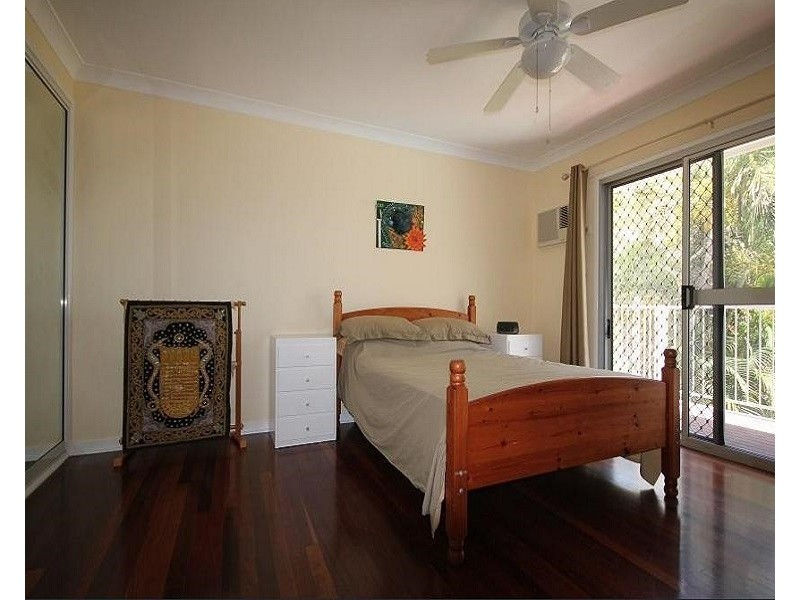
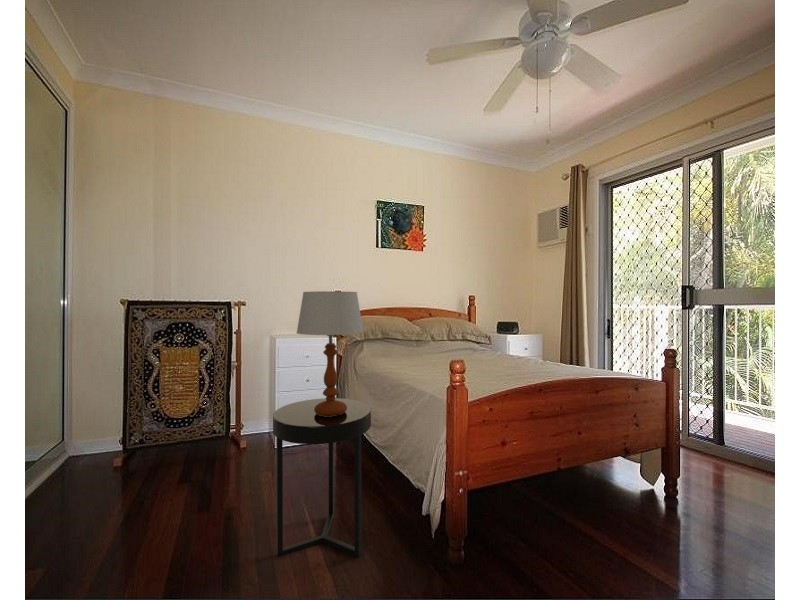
+ table lamp [295,290,365,417]
+ side table [272,397,372,558]
